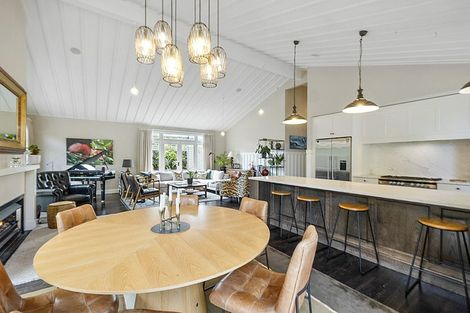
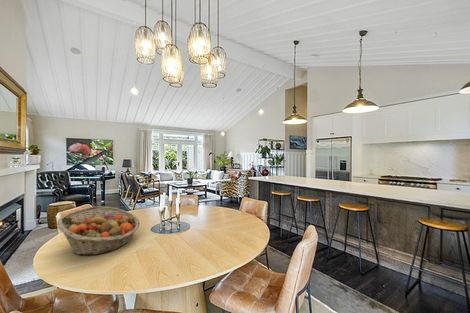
+ fruit basket [56,205,141,256]
